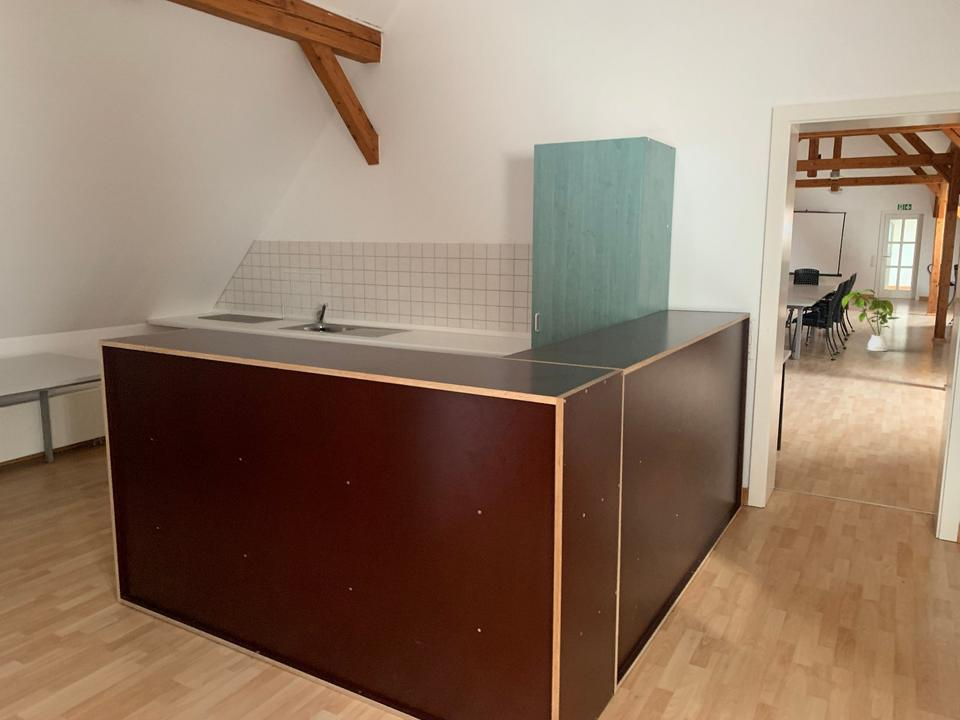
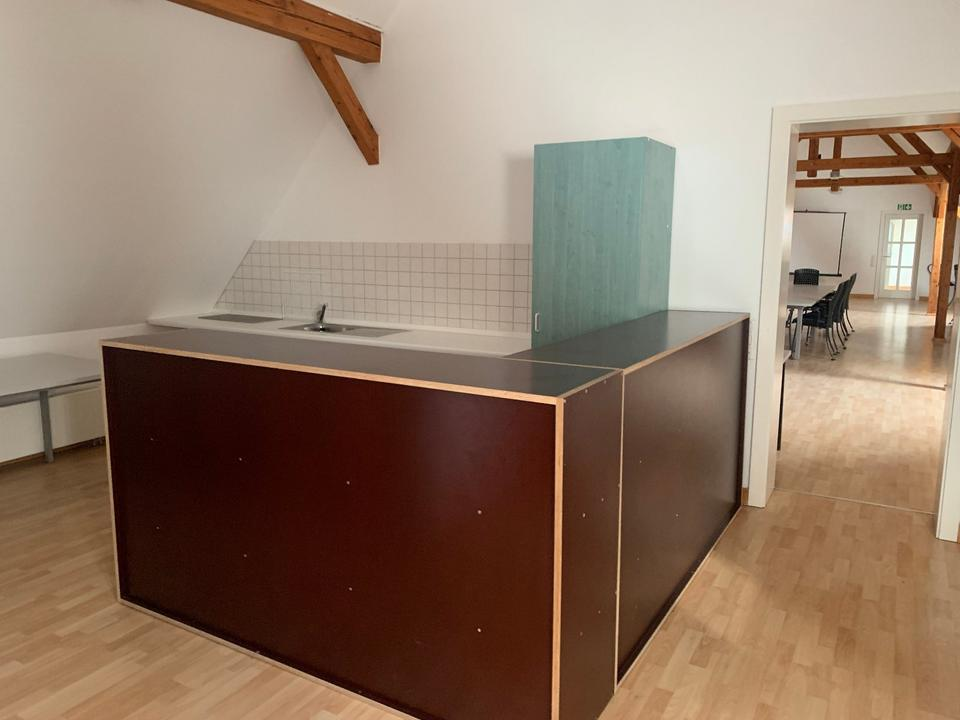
- house plant [841,288,900,352]
